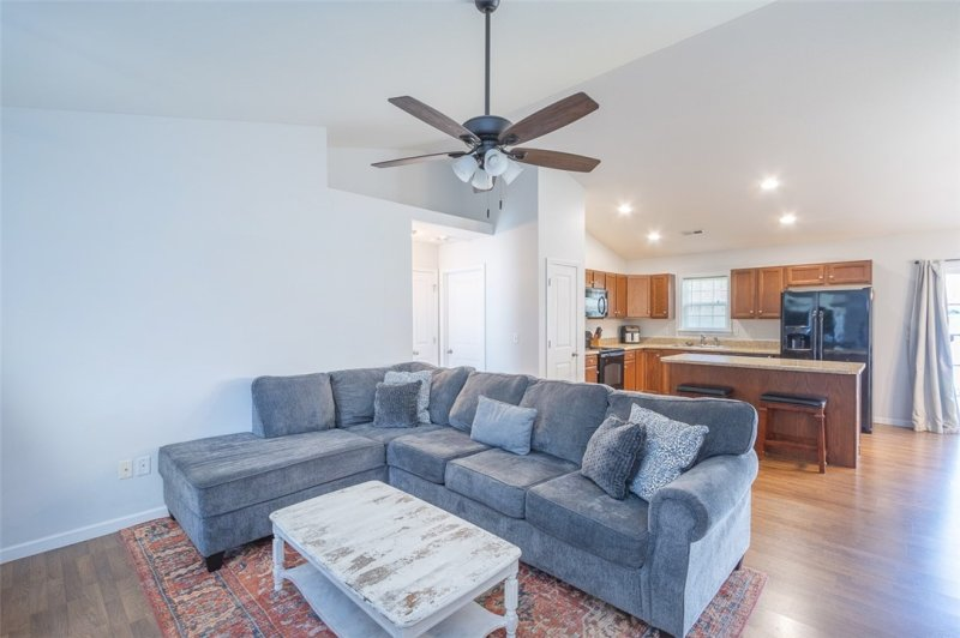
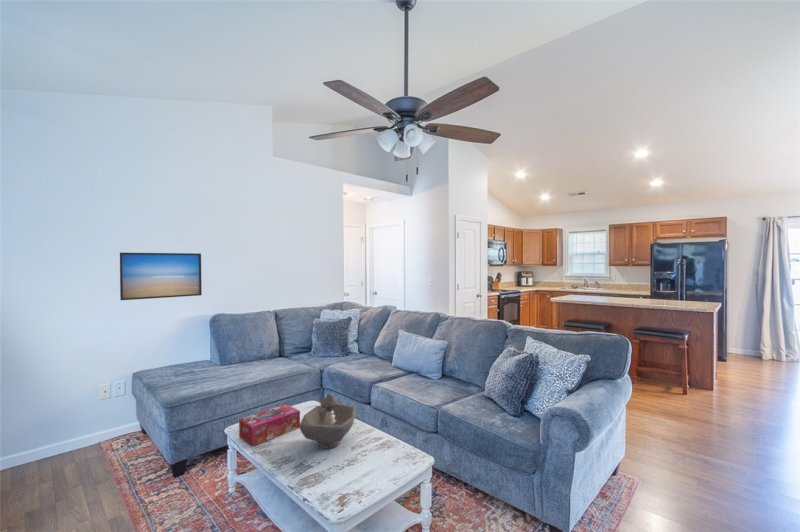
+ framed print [119,252,203,301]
+ decorative bowl [299,393,357,450]
+ tissue box [238,403,301,447]
